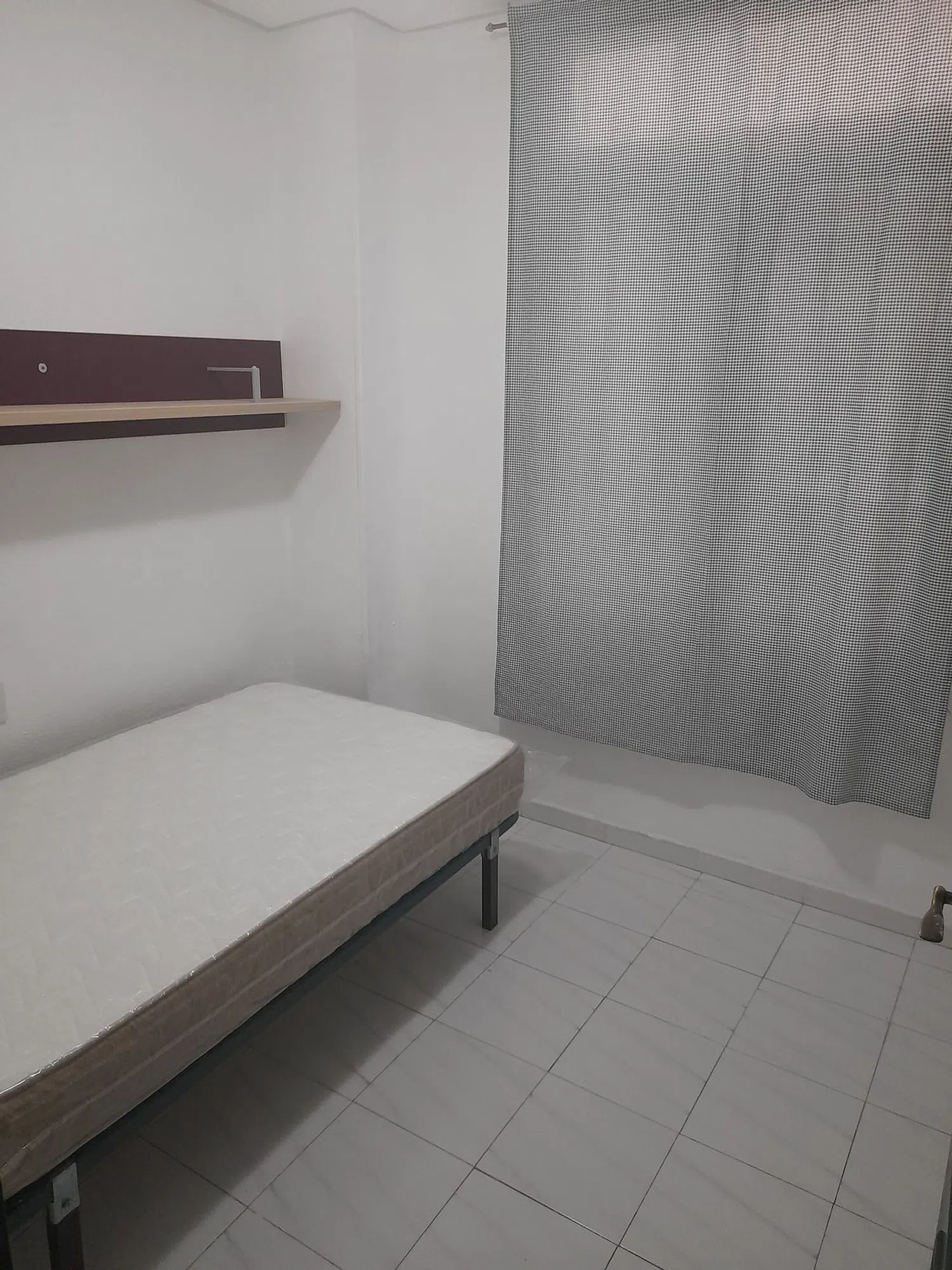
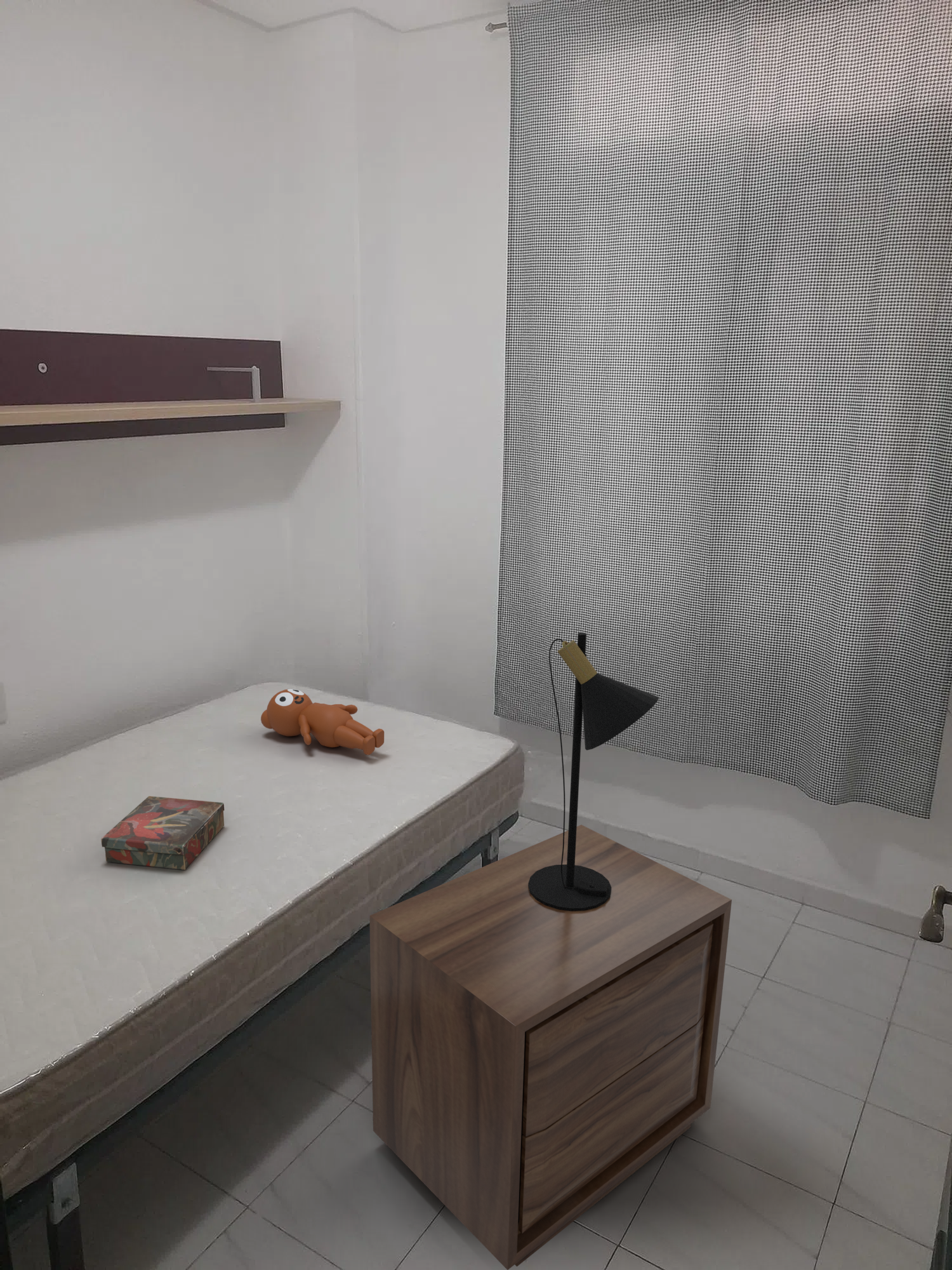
+ teddy bear [260,688,385,756]
+ nightstand [369,824,732,1270]
+ table lamp [528,632,659,911]
+ book [100,796,225,871]
